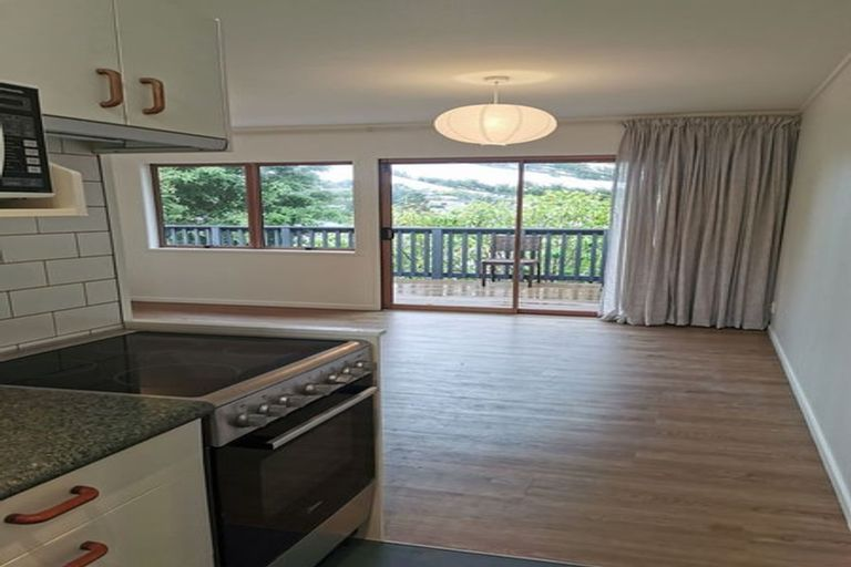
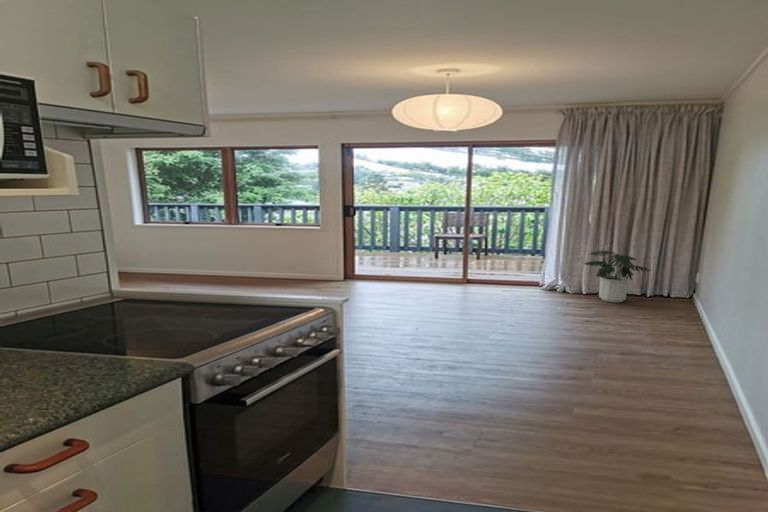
+ potted plant [582,250,653,303]
